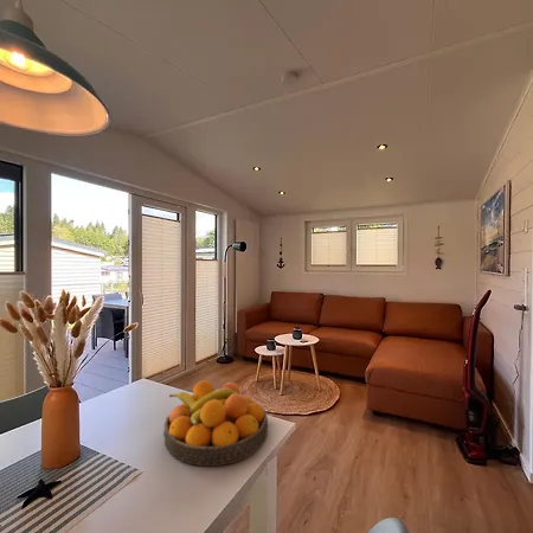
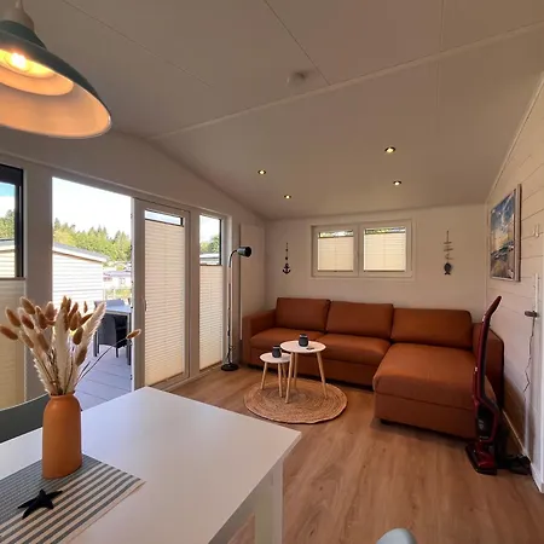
- fruit bowl [162,379,269,467]
